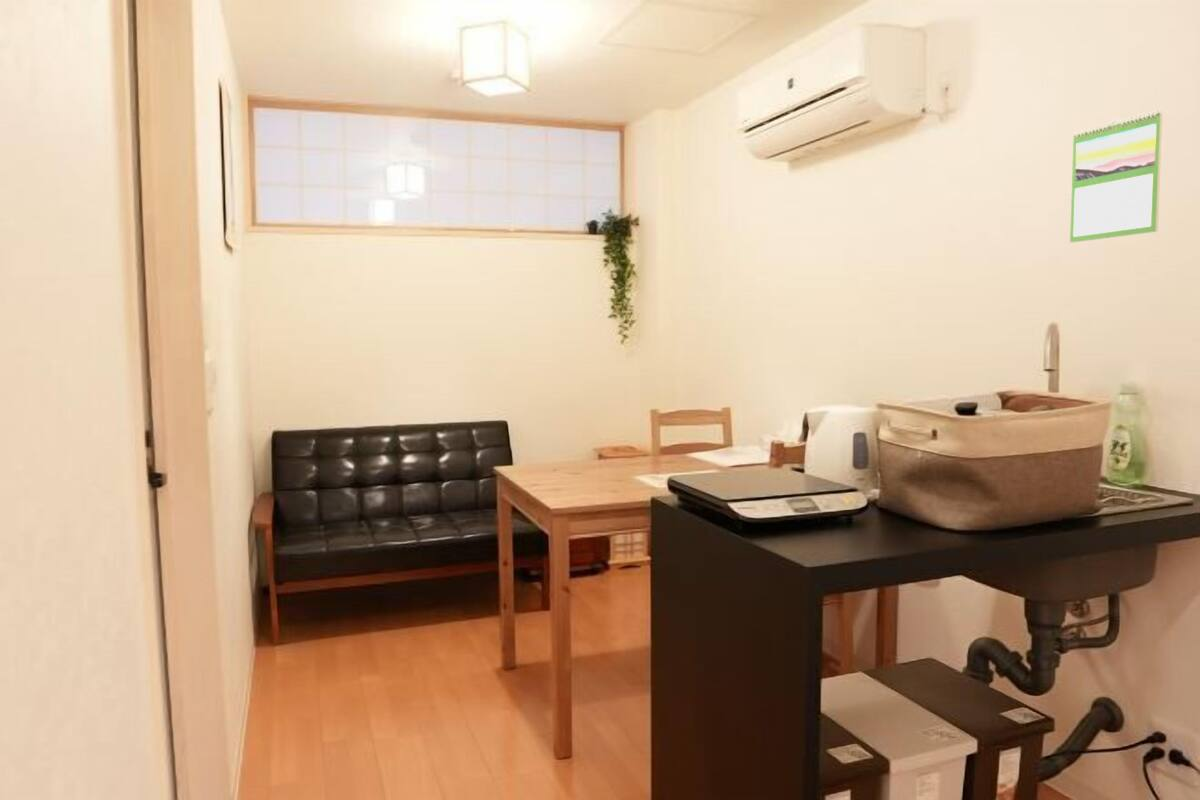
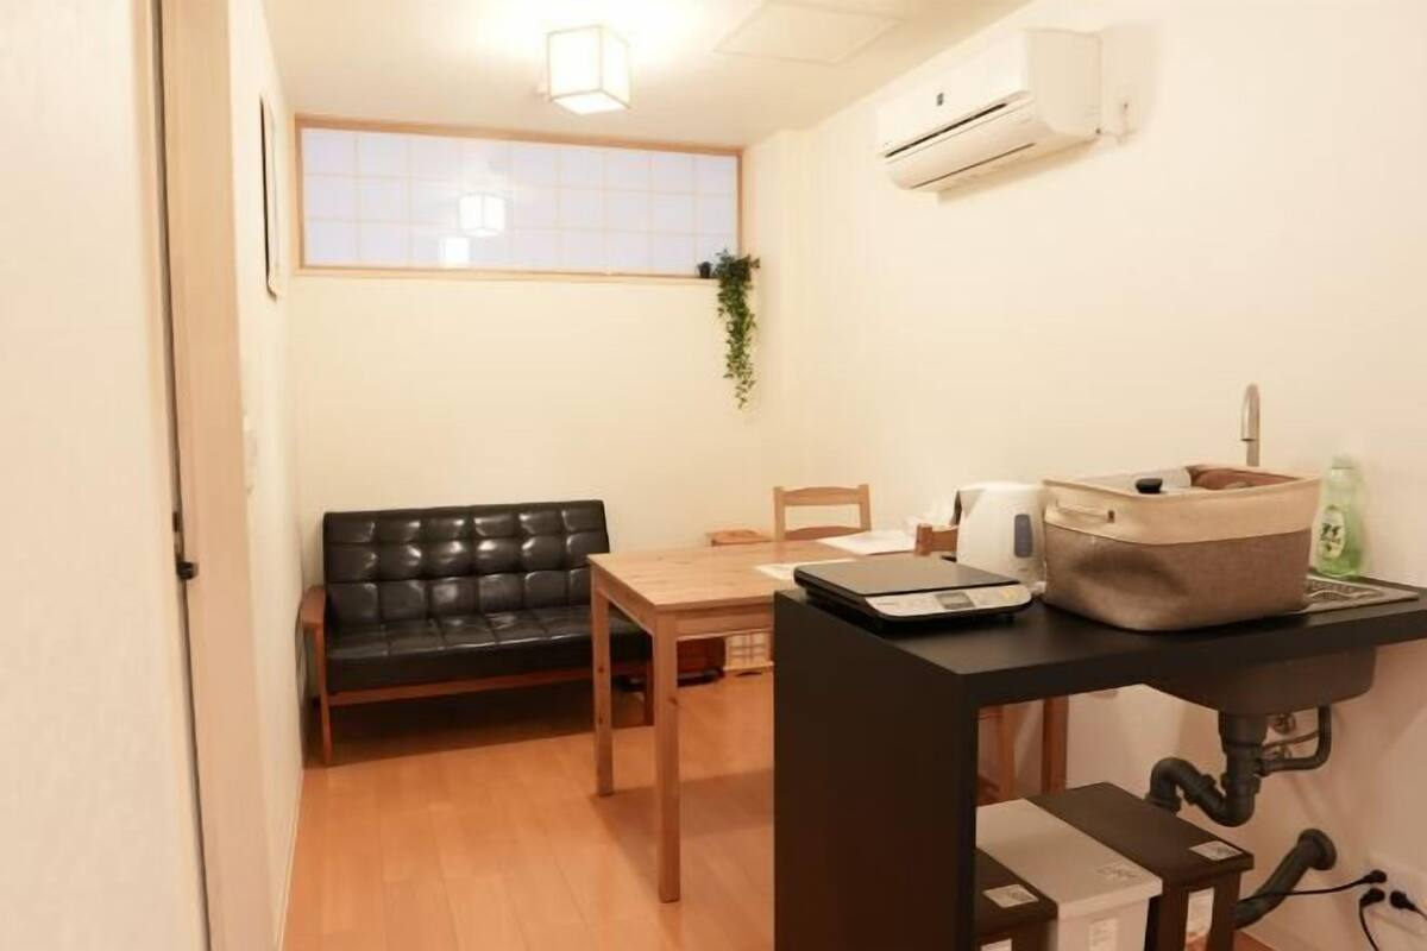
- calendar [1069,109,1164,243]
